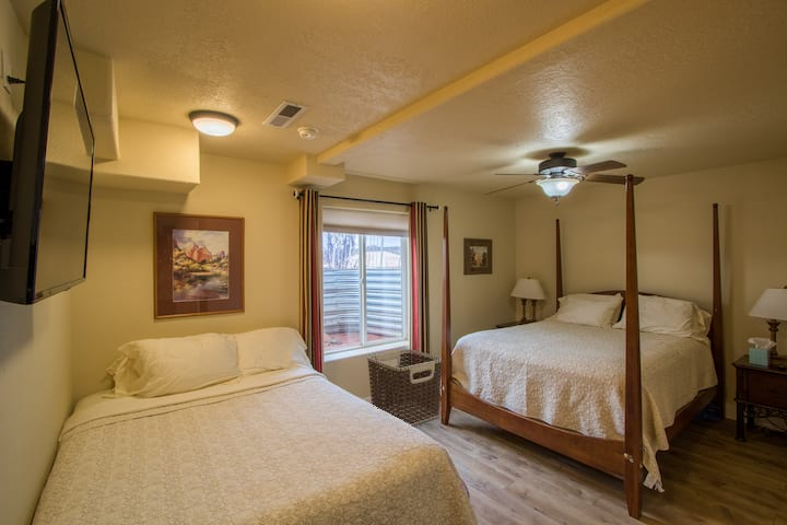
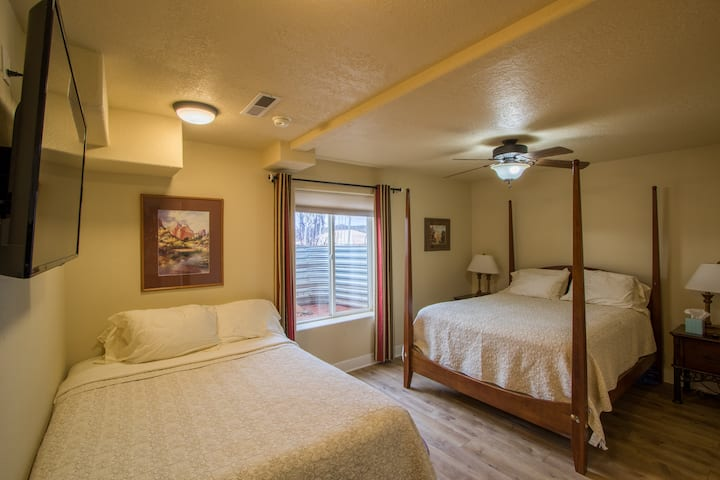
- clothes hamper [366,348,443,427]
